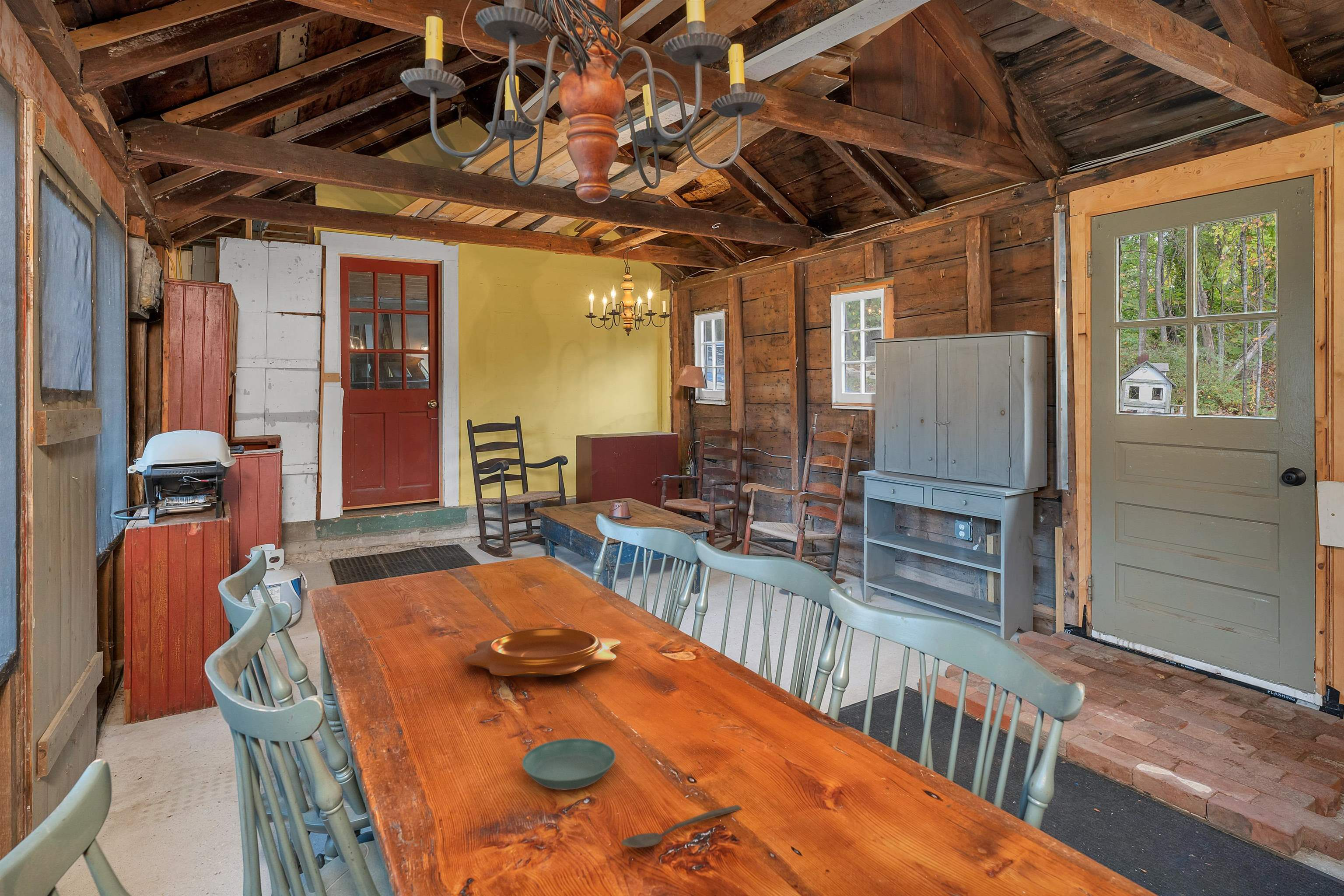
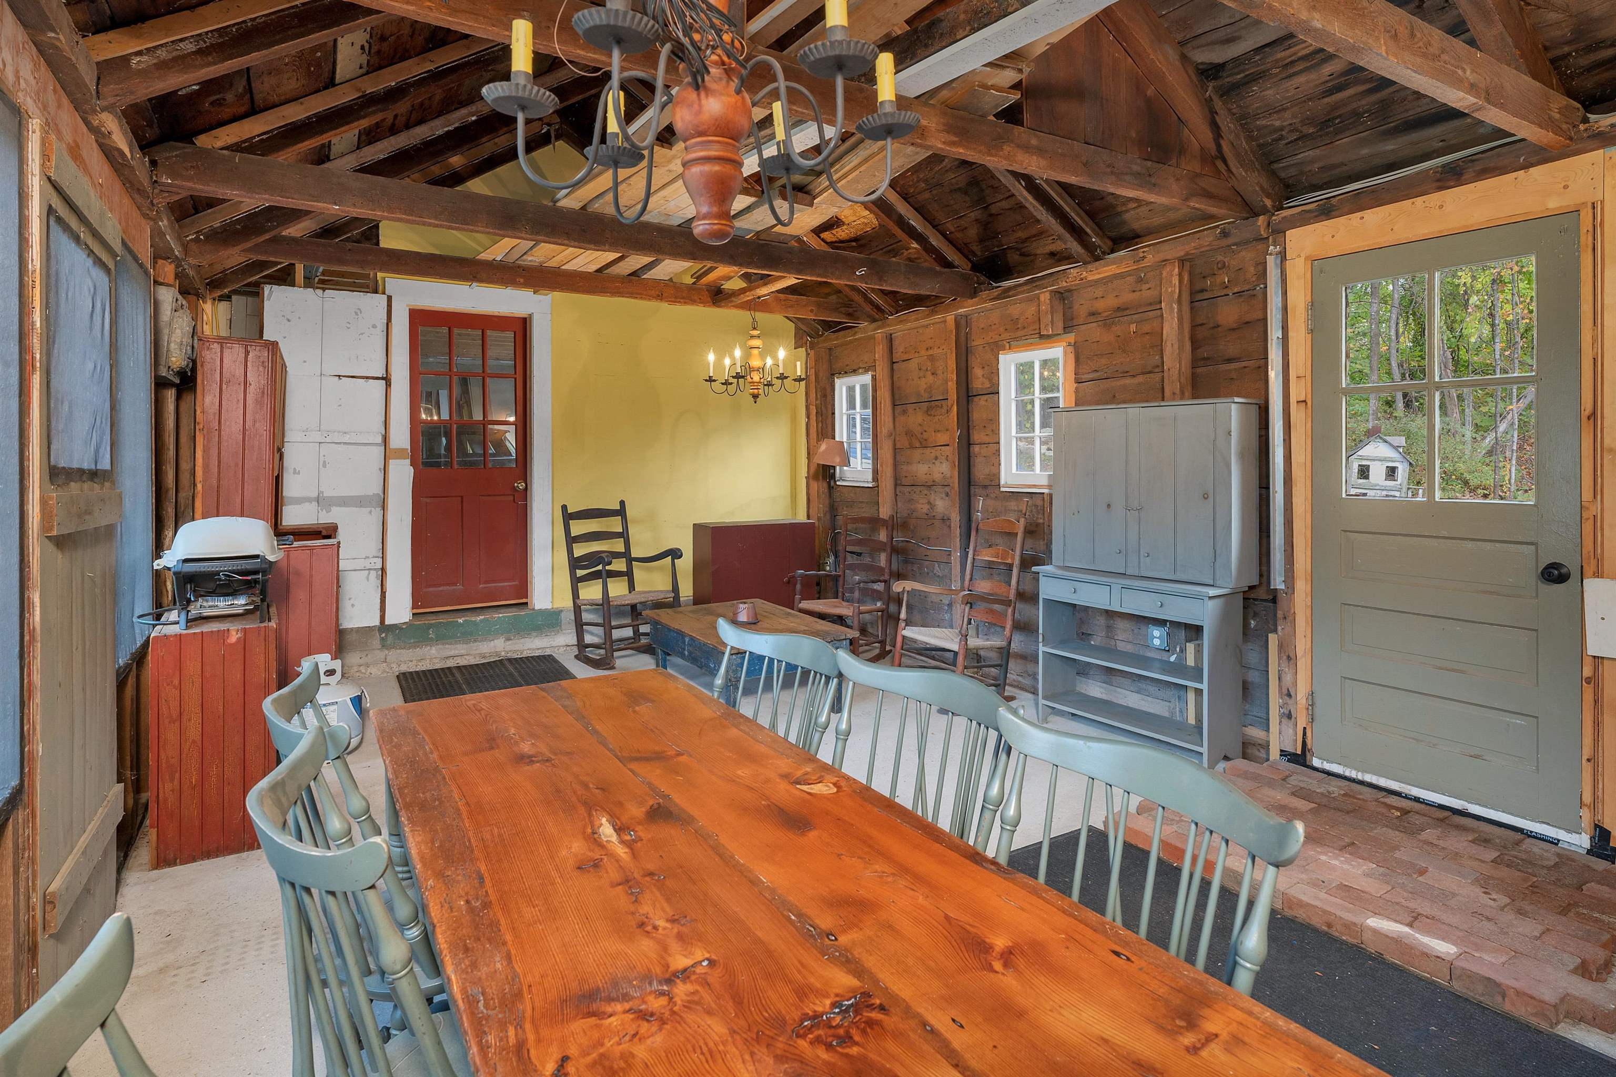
- decorative bowl [462,627,621,678]
- saucer [521,738,616,791]
- spoon [621,805,742,848]
